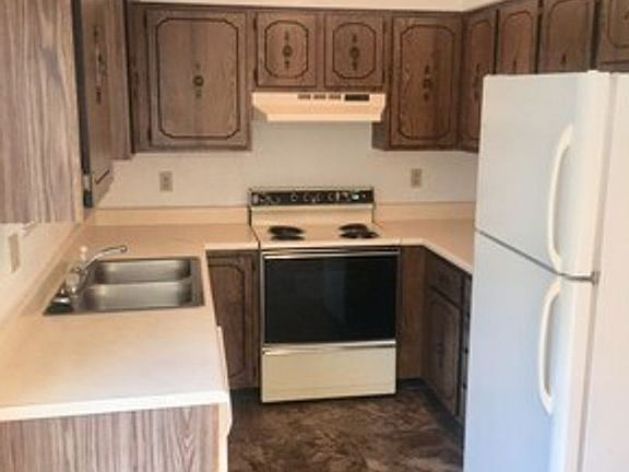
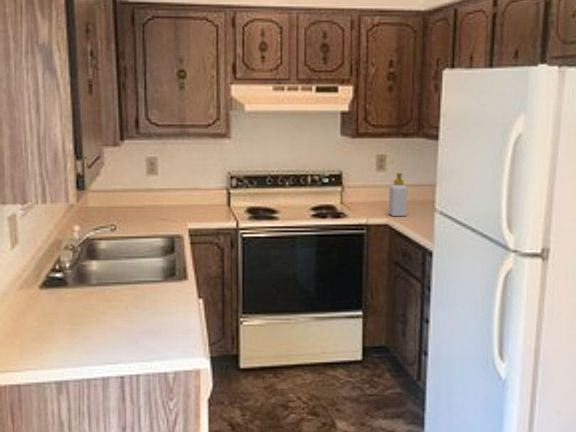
+ soap bottle [388,172,409,217]
